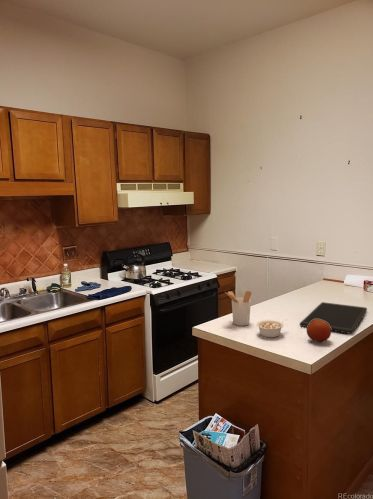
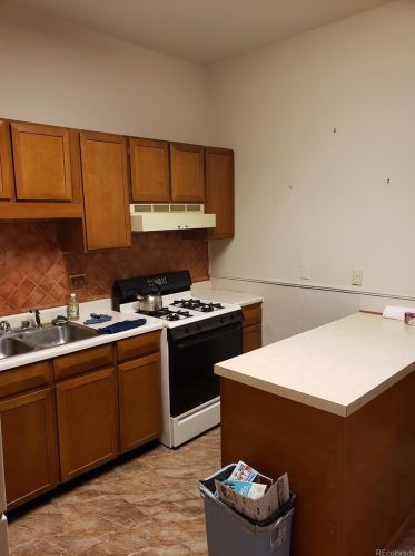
- fruit [306,319,332,343]
- legume [256,318,288,338]
- cutting board [299,301,368,335]
- utensil holder [224,290,253,327]
